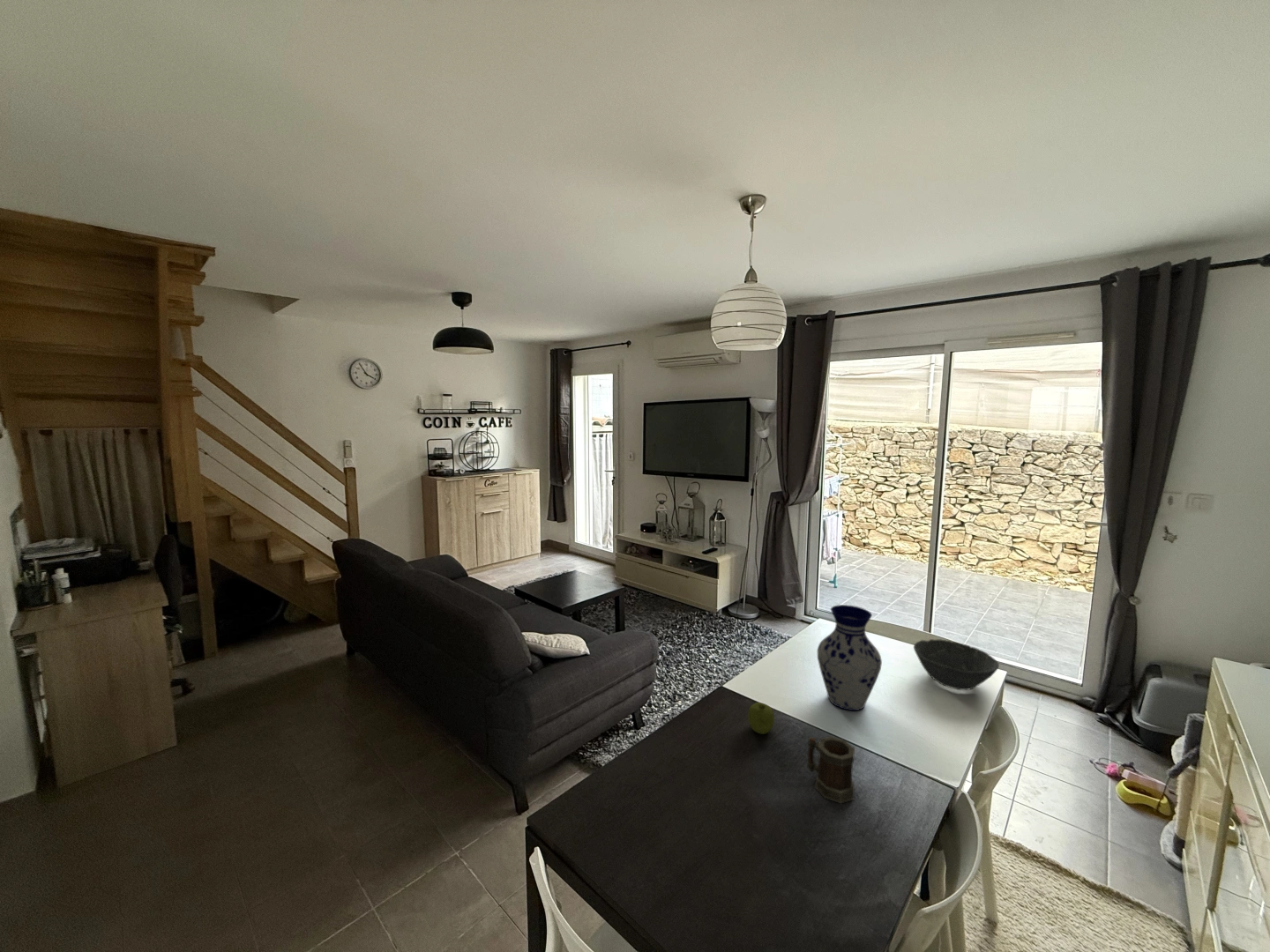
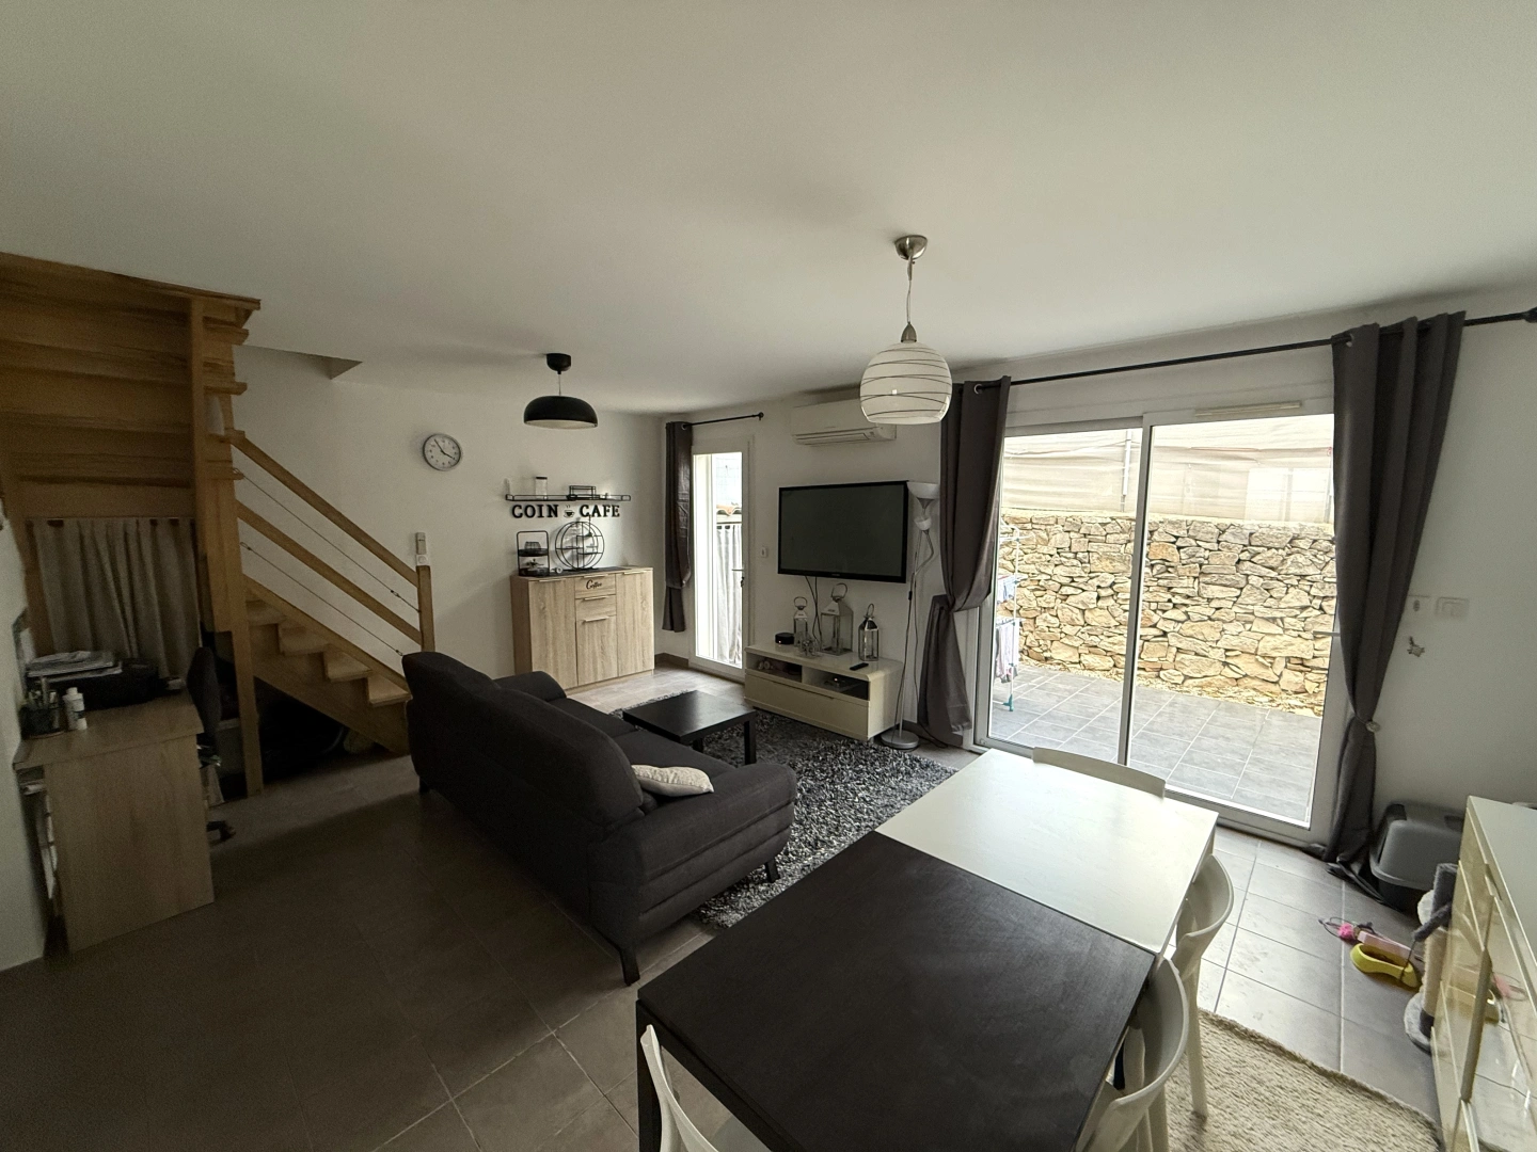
- bowl [913,638,1000,691]
- vase [817,604,883,711]
- fruit [747,702,775,735]
- mug [806,735,855,804]
